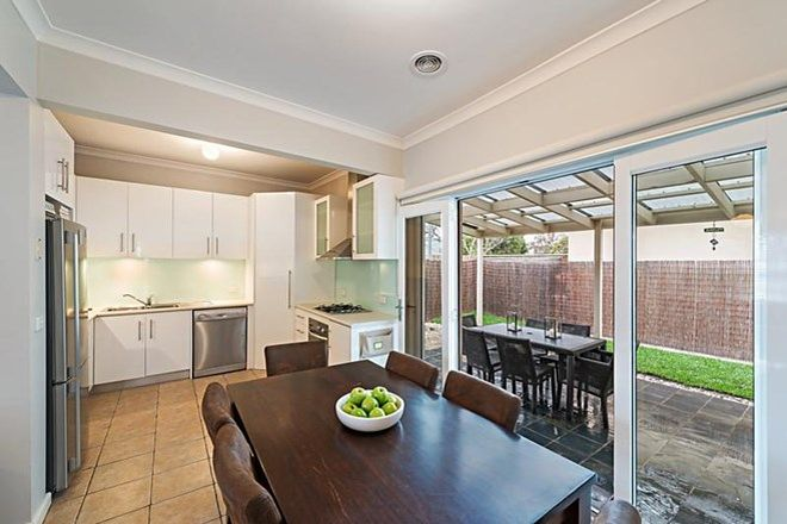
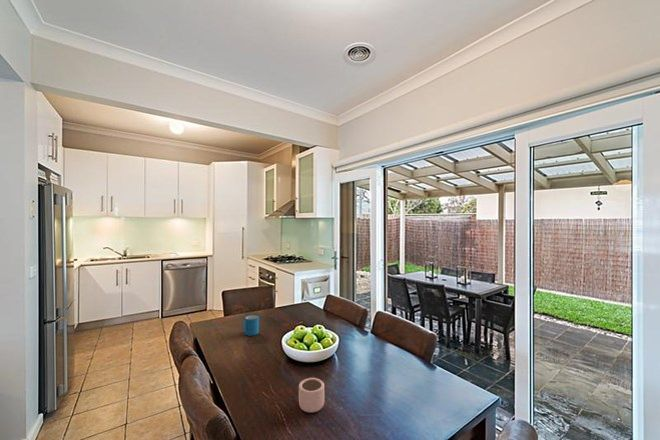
+ mug [241,314,260,337]
+ mug [298,377,325,414]
